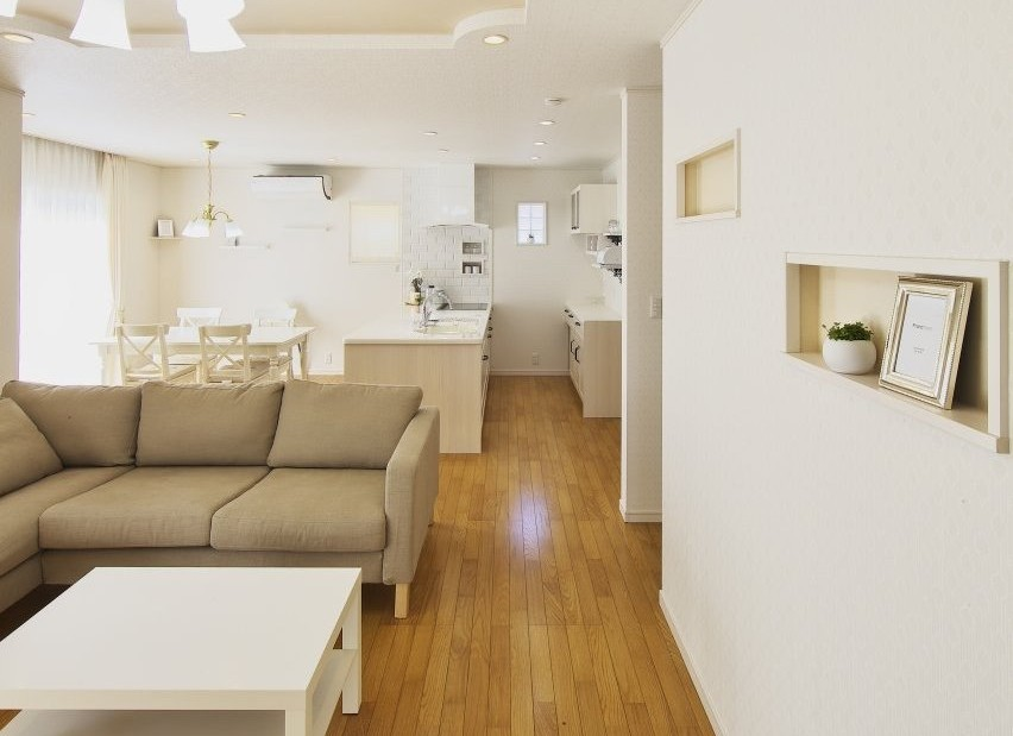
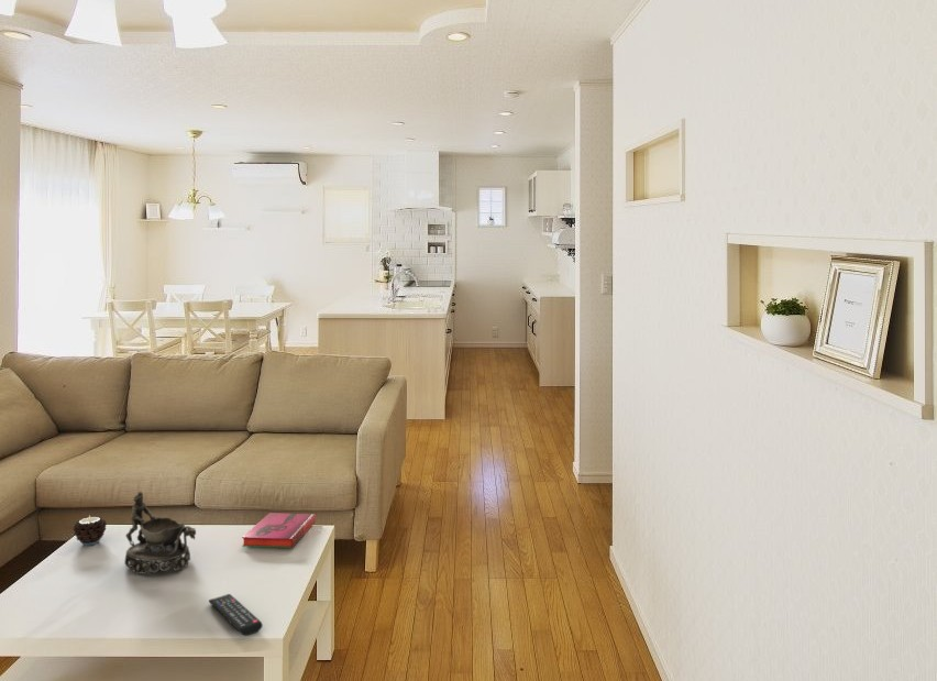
+ remote control [208,593,264,637]
+ candle [71,514,108,546]
+ hardback book [241,512,317,549]
+ decorative bowl [123,490,197,575]
